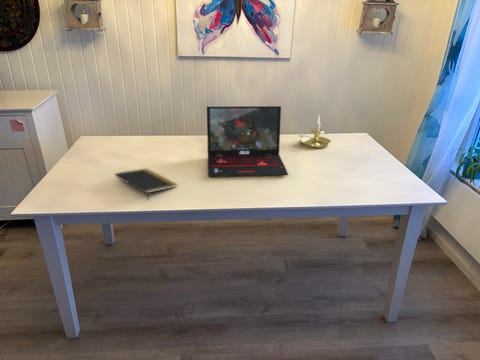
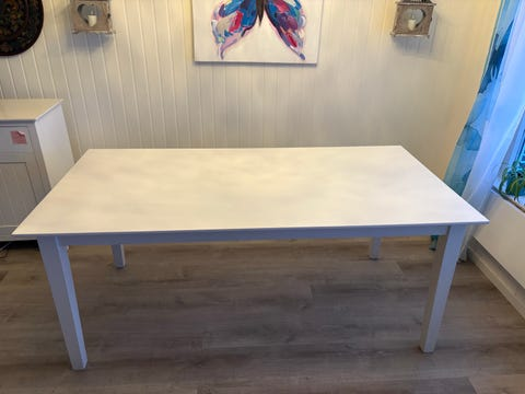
- notepad [114,168,178,201]
- laptop [206,105,289,178]
- candle holder [298,114,332,149]
